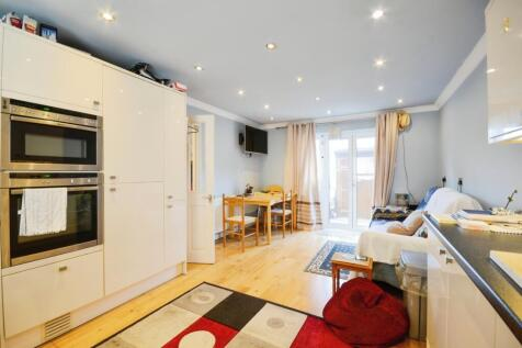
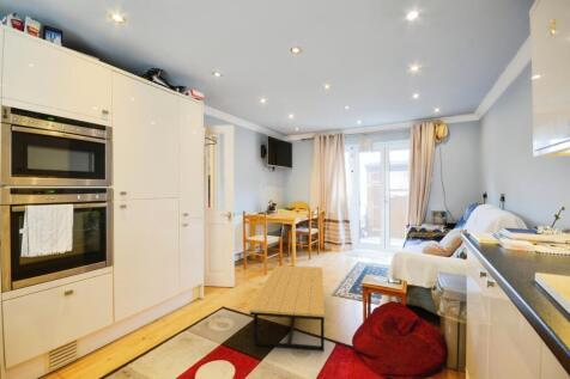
+ coffee table [249,264,326,353]
